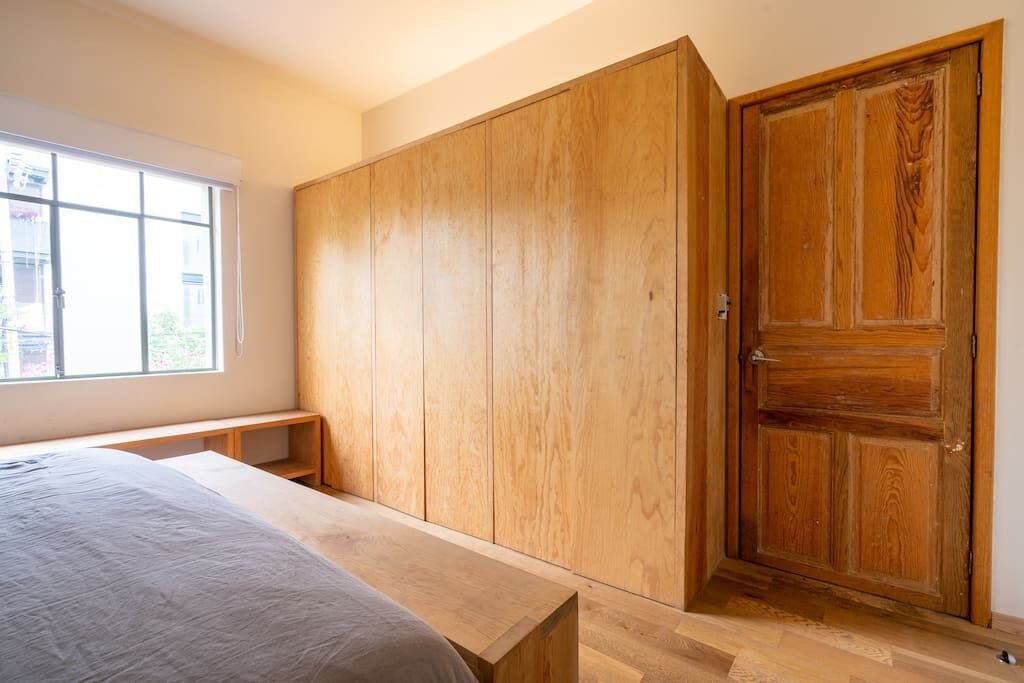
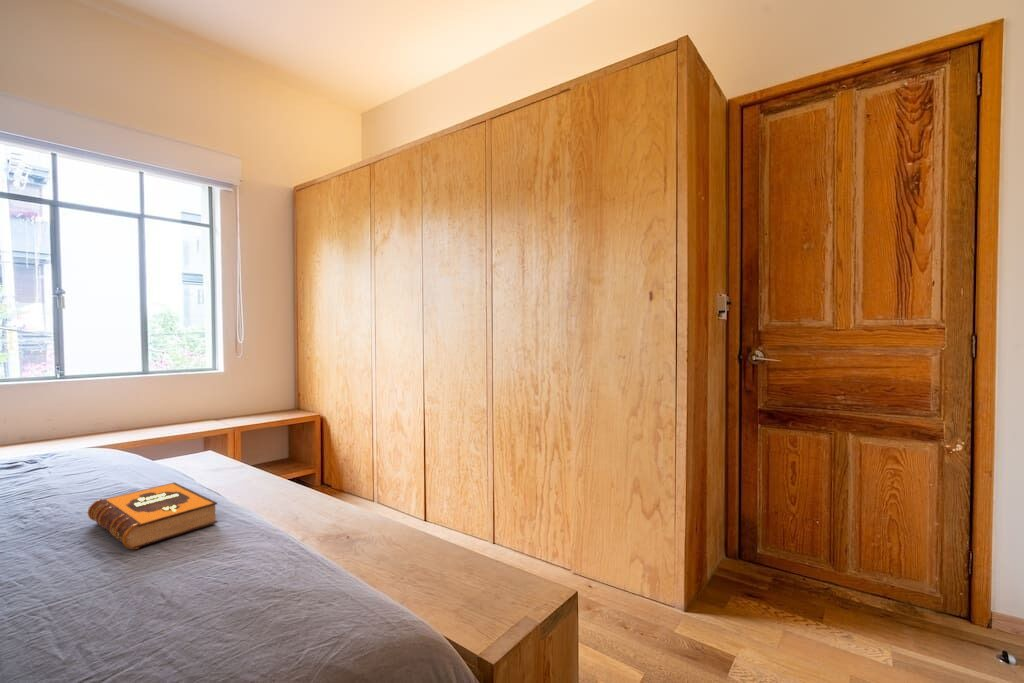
+ hardback book [87,481,219,550]
